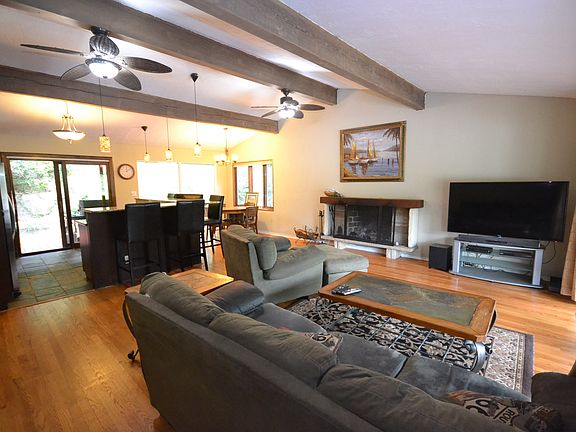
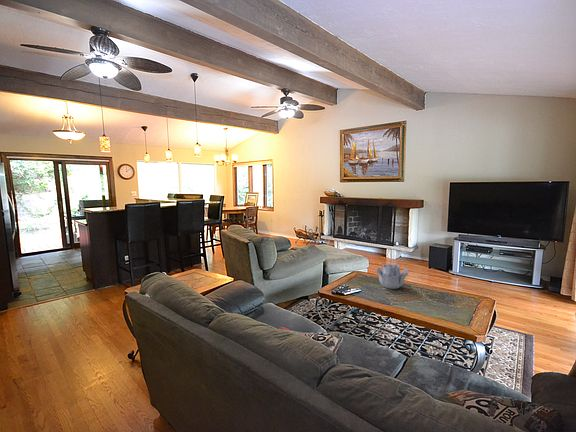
+ decorative bowl [375,263,409,290]
